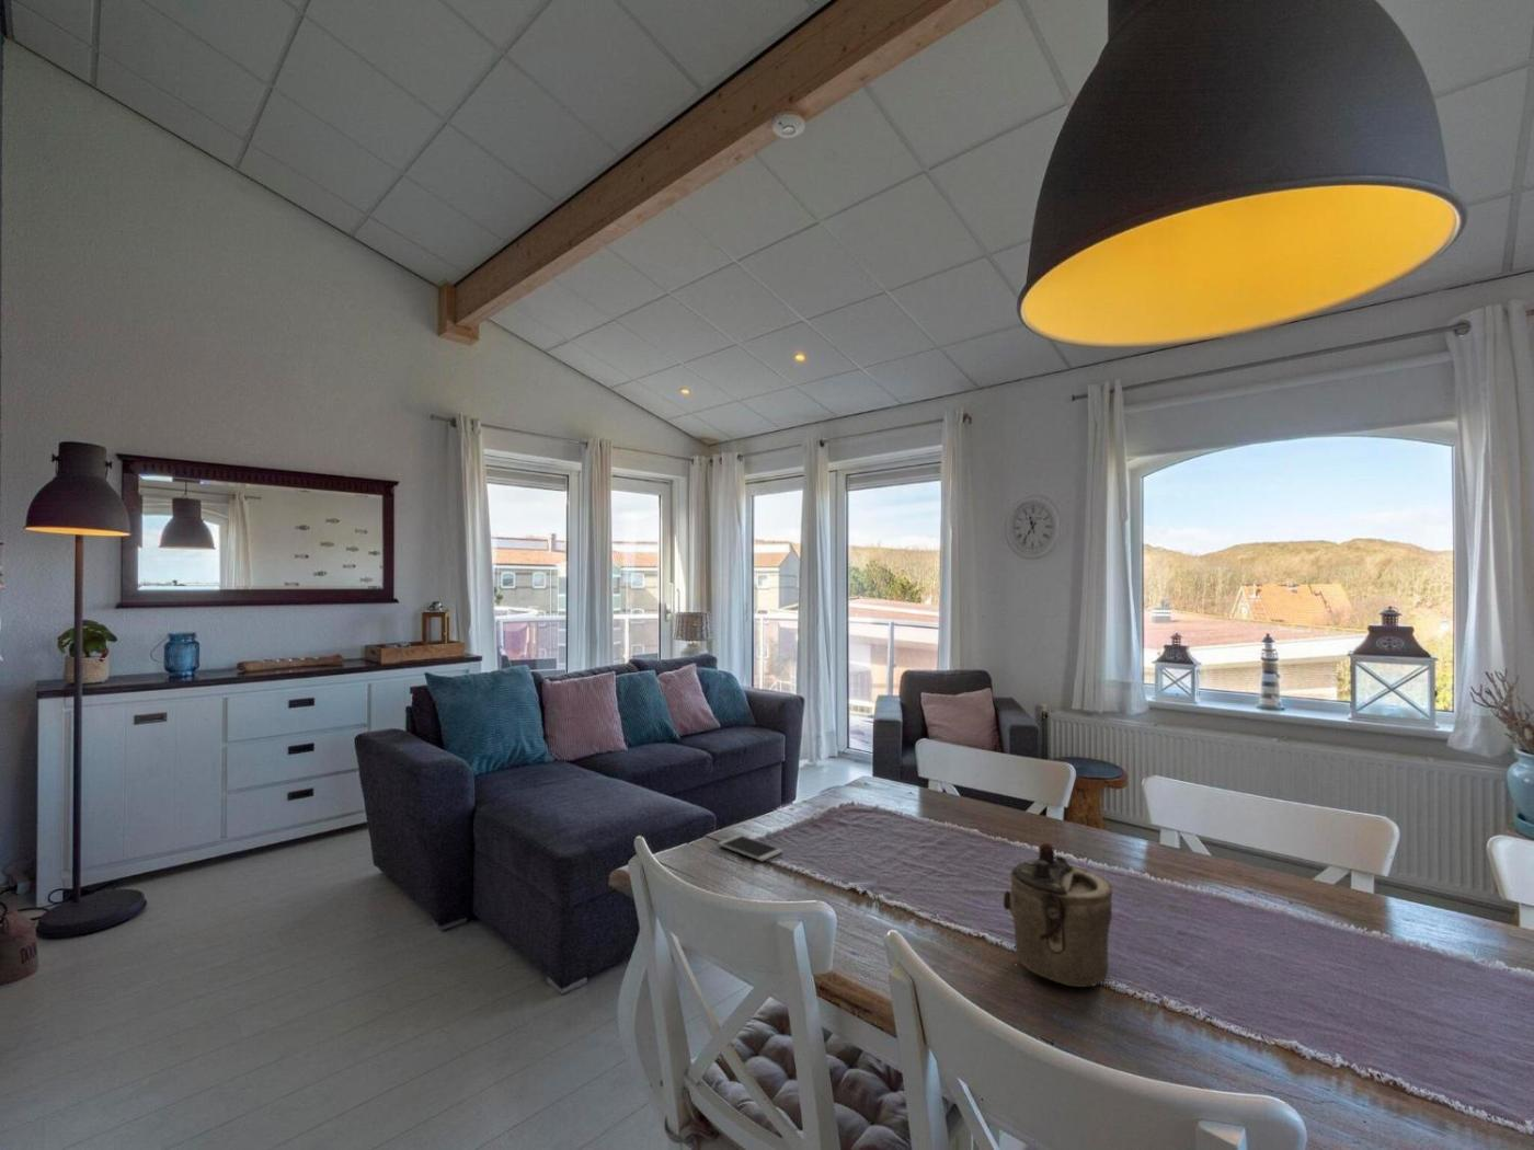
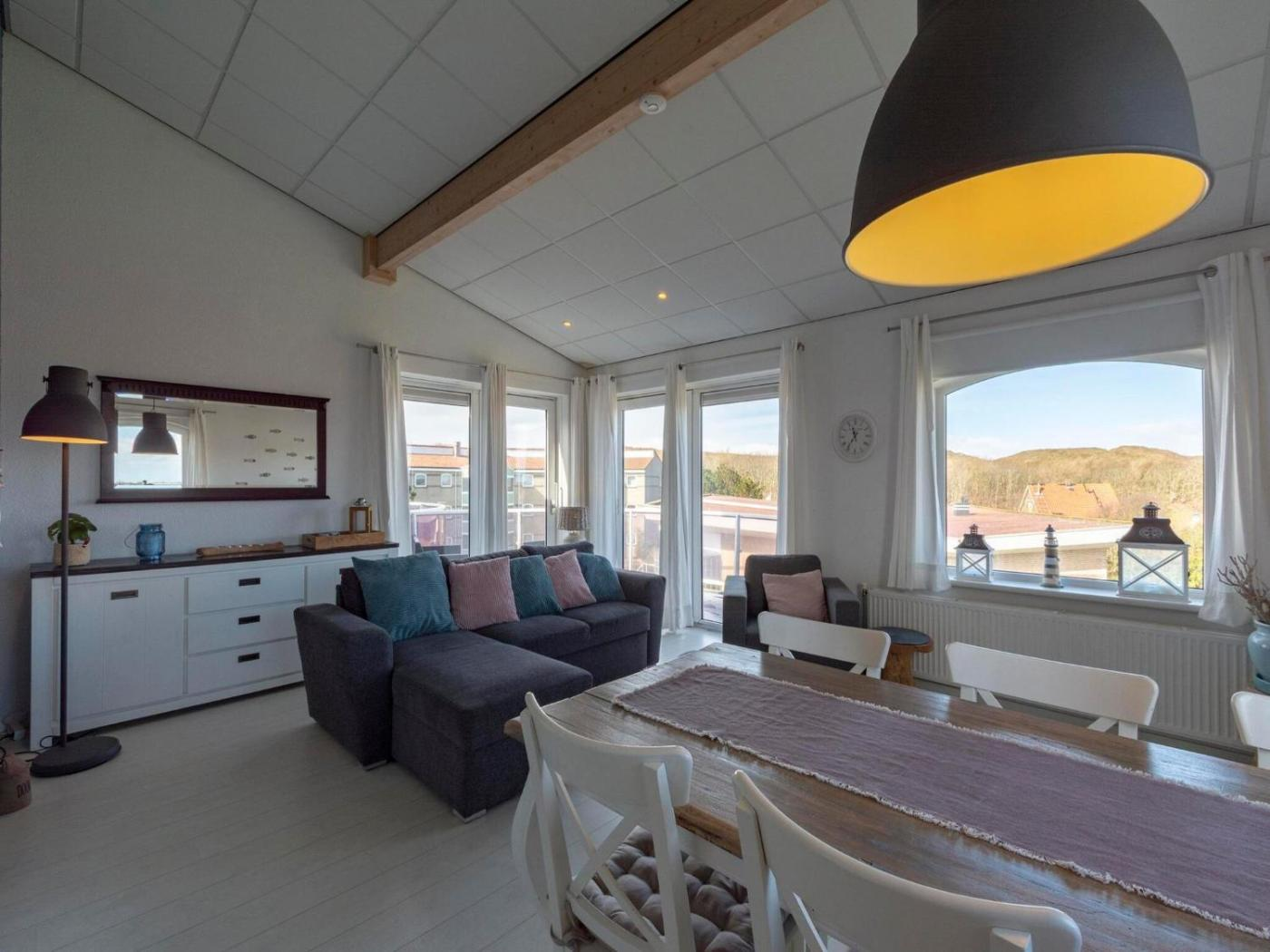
- smartphone [716,834,785,862]
- teapot [1003,841,1114,988]
